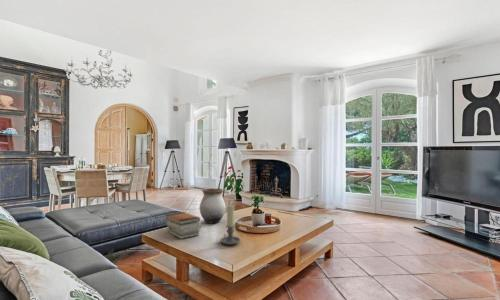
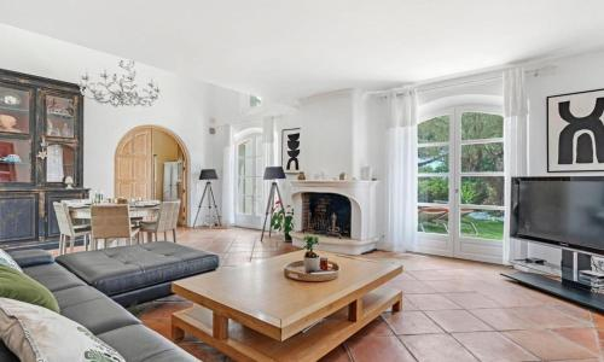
- vase [199,188,227,224]
- candle holder [219,204,242,246]
- book stack [164,211,202,240]
